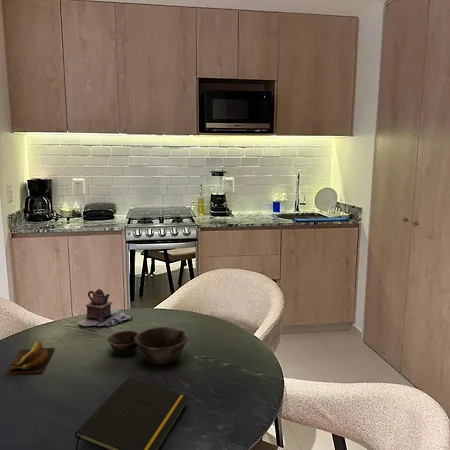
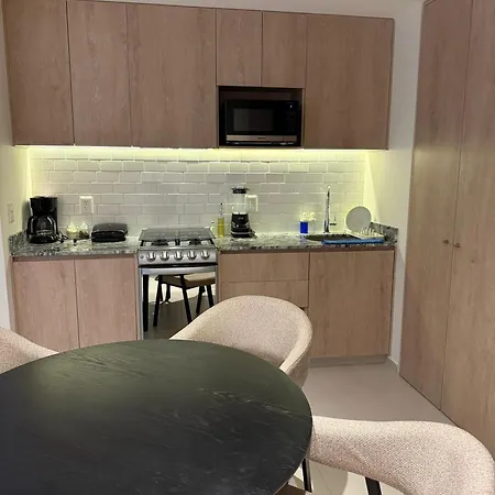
- teapot [78,288,134,327]
- banana [4,340,56,376]
- notepad [74,376,189,450]
- bowl [106,326,190,365]
